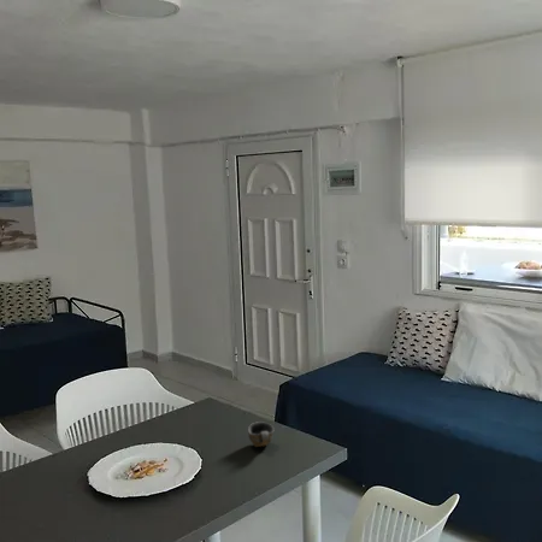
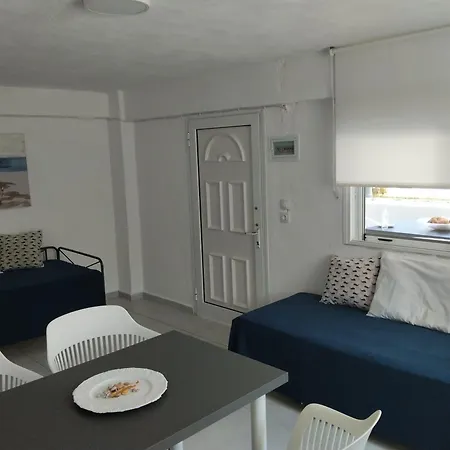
- cup [247,420,276,448]
